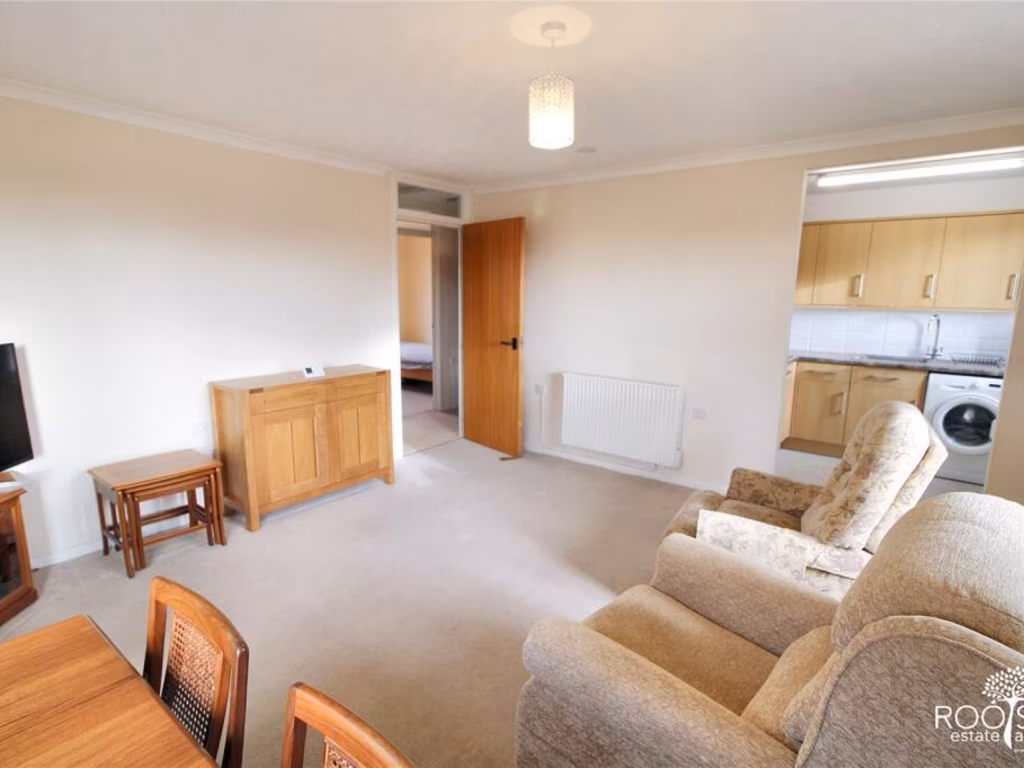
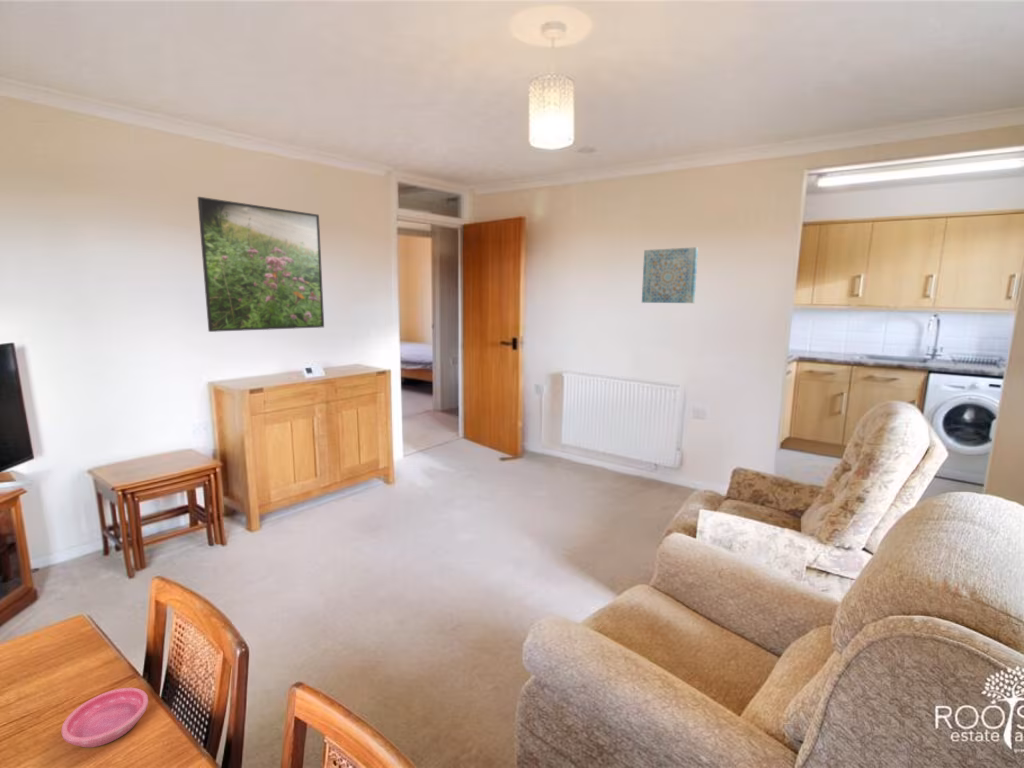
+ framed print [196,196,325,333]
+ wall art [641,246,699,304]
+ saucer [61,687,149,748]
